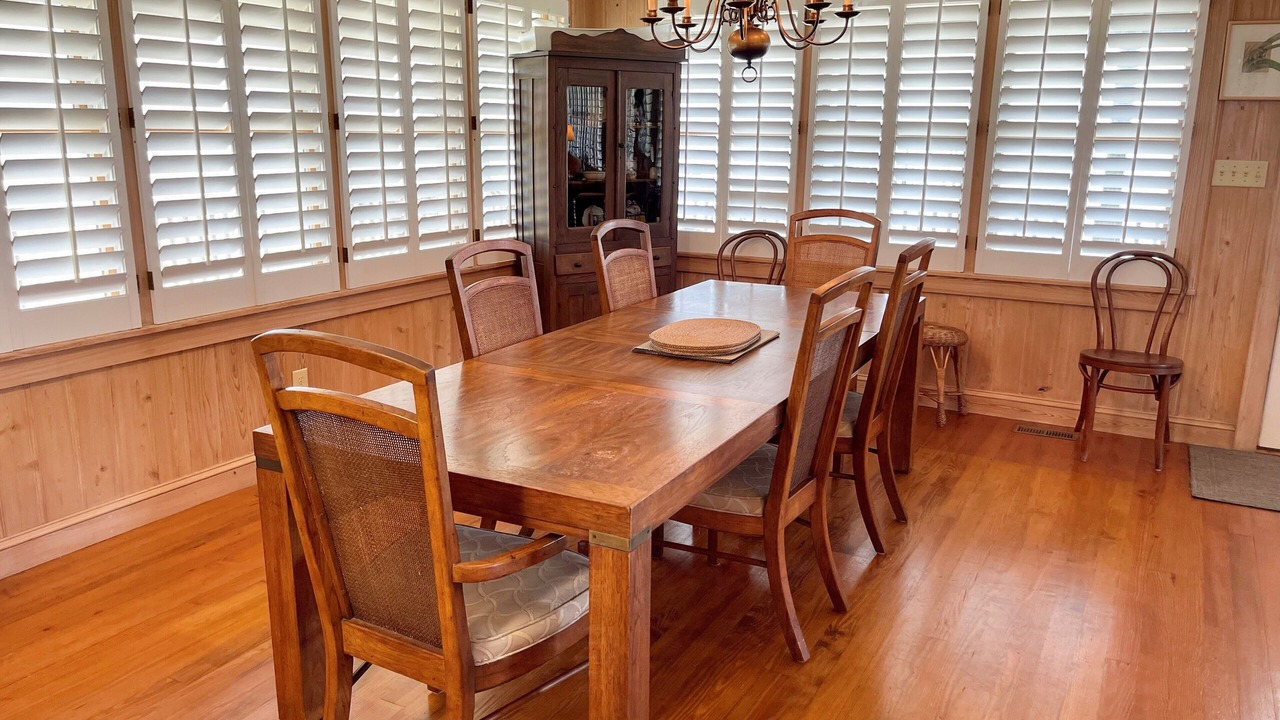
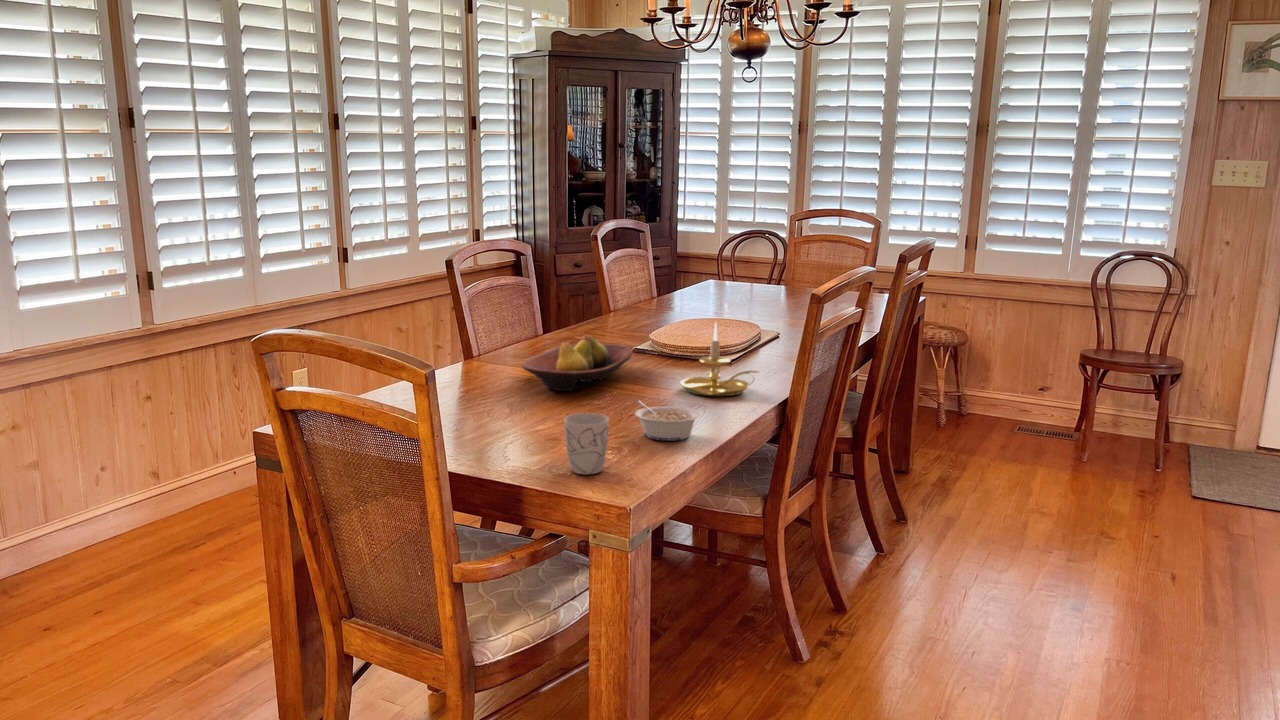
+ candle holder [679,321,761,397]
+ legume [634,399,701,442]
+ mug [563,412,610,475]
+ fruit bowl [521,334,634,392]
